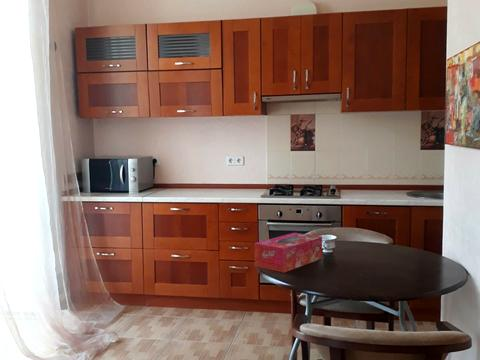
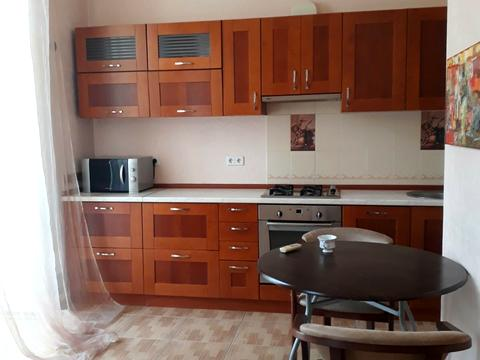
- tissue box [254,232,323,274]
